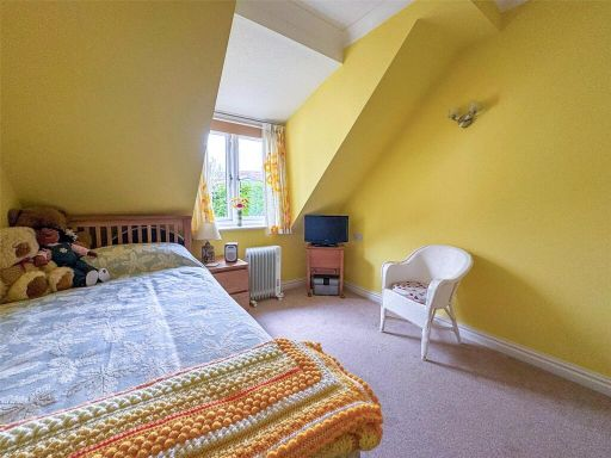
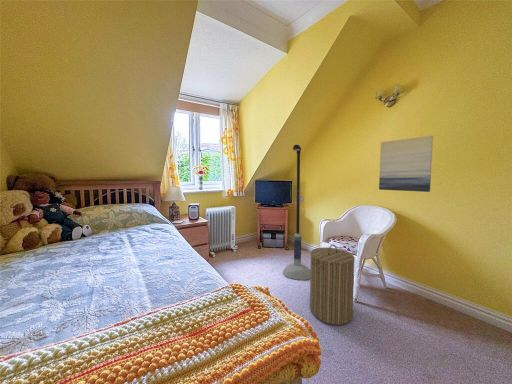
+ laundry hamper [309,244,356,326]
+ wall art [378,135,434,193]
+ floor lamp [282,144,311,281]
